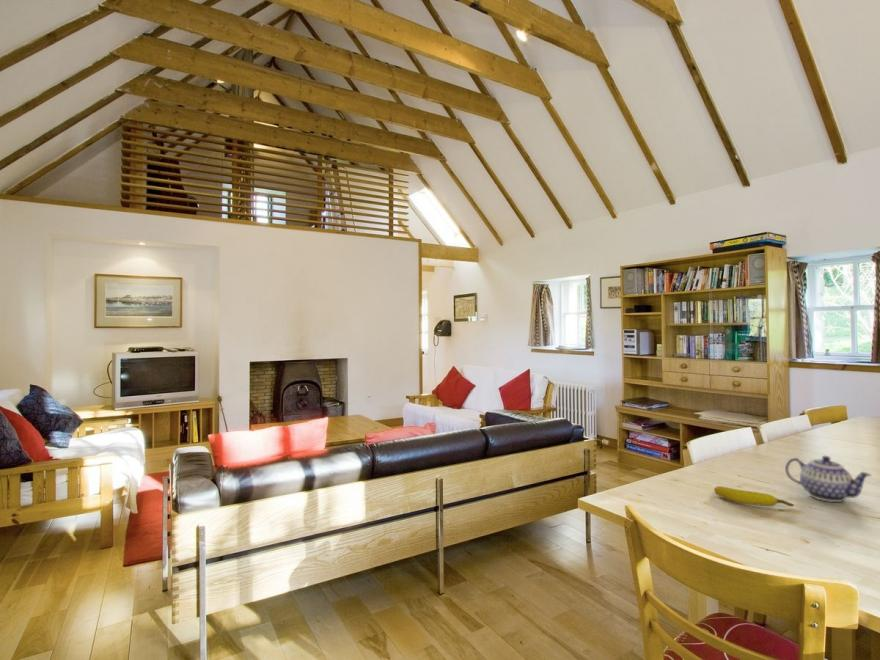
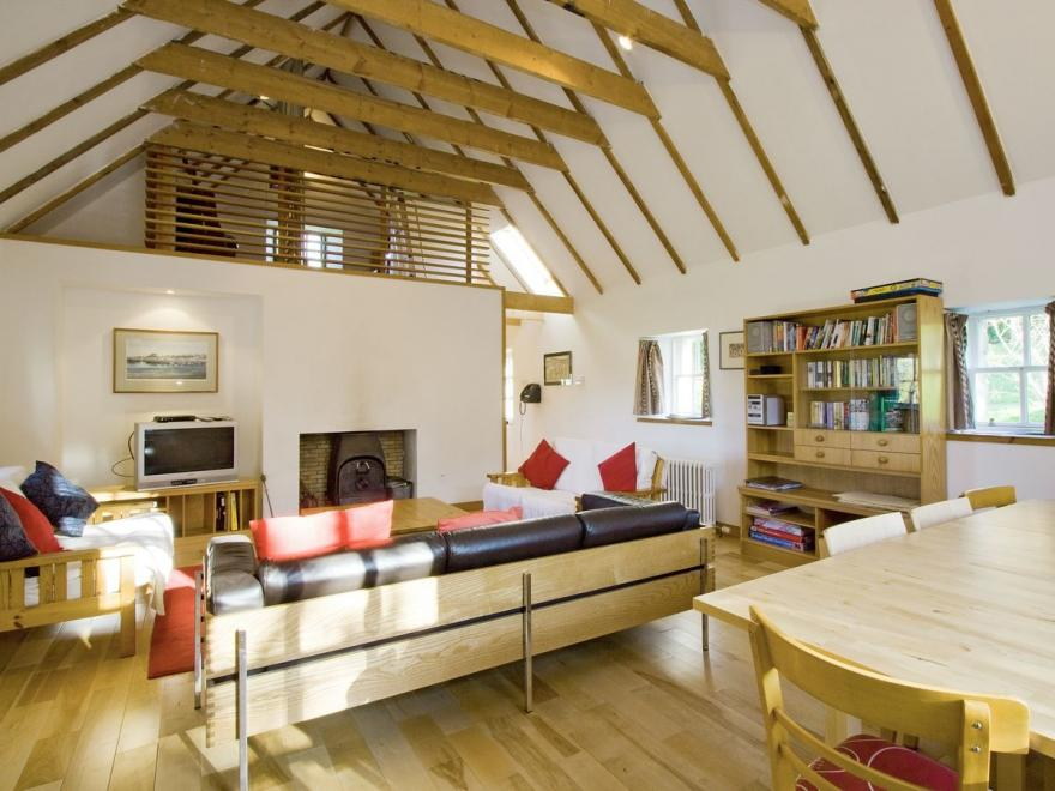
- banana [713,485,795,507]
- teapot [784,455,873,503]
